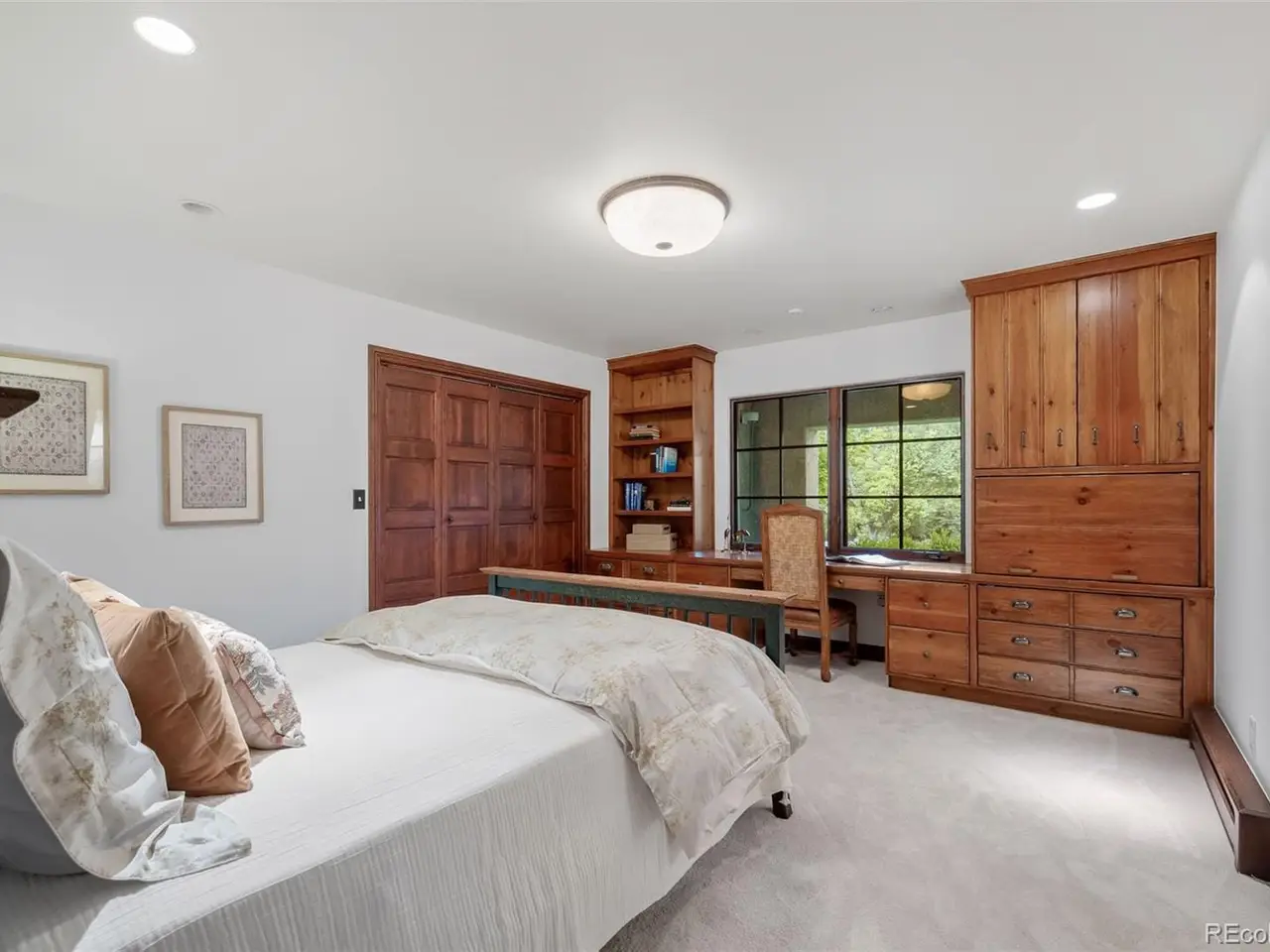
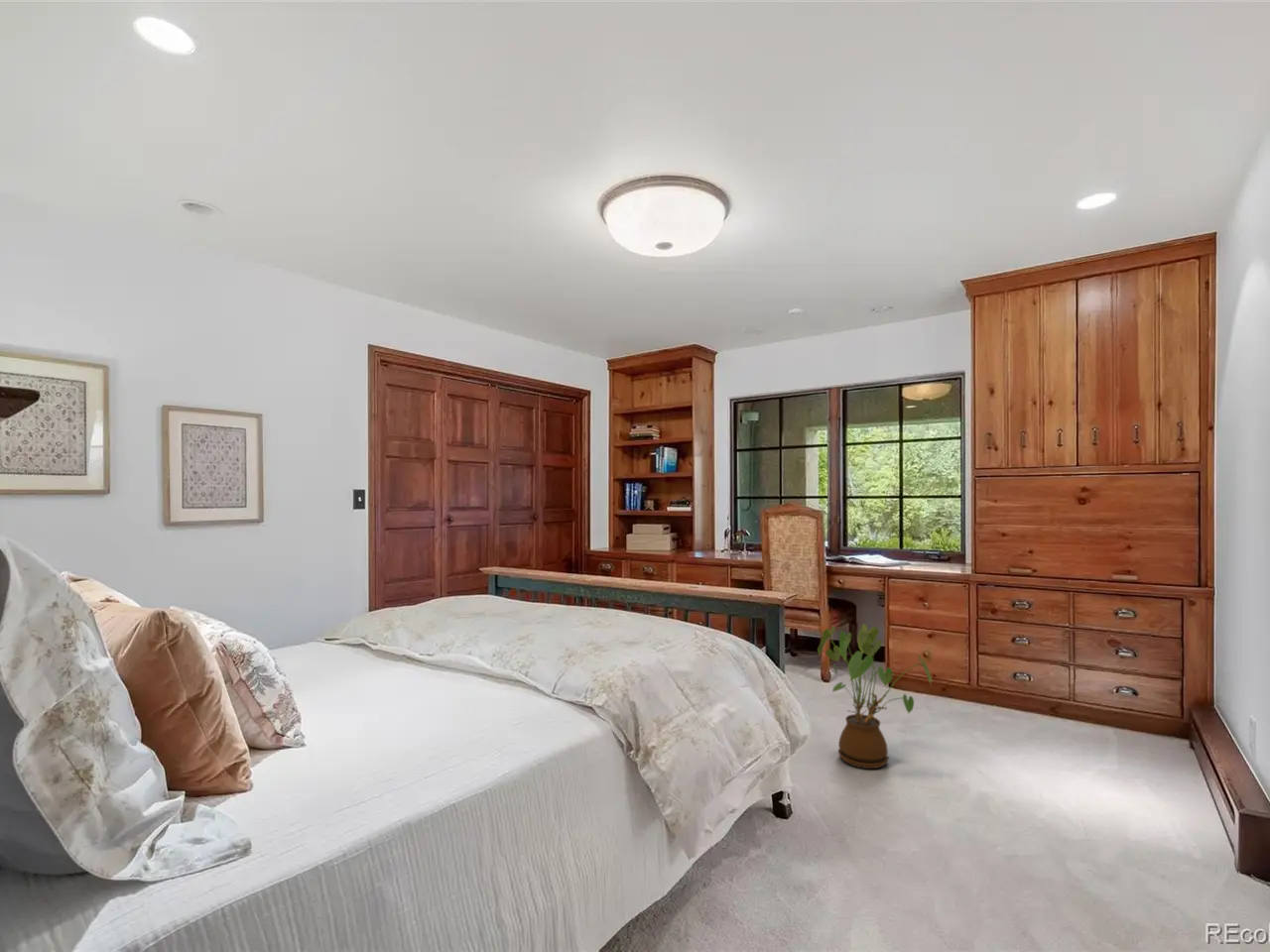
+ house plant [817,623,933,770]
